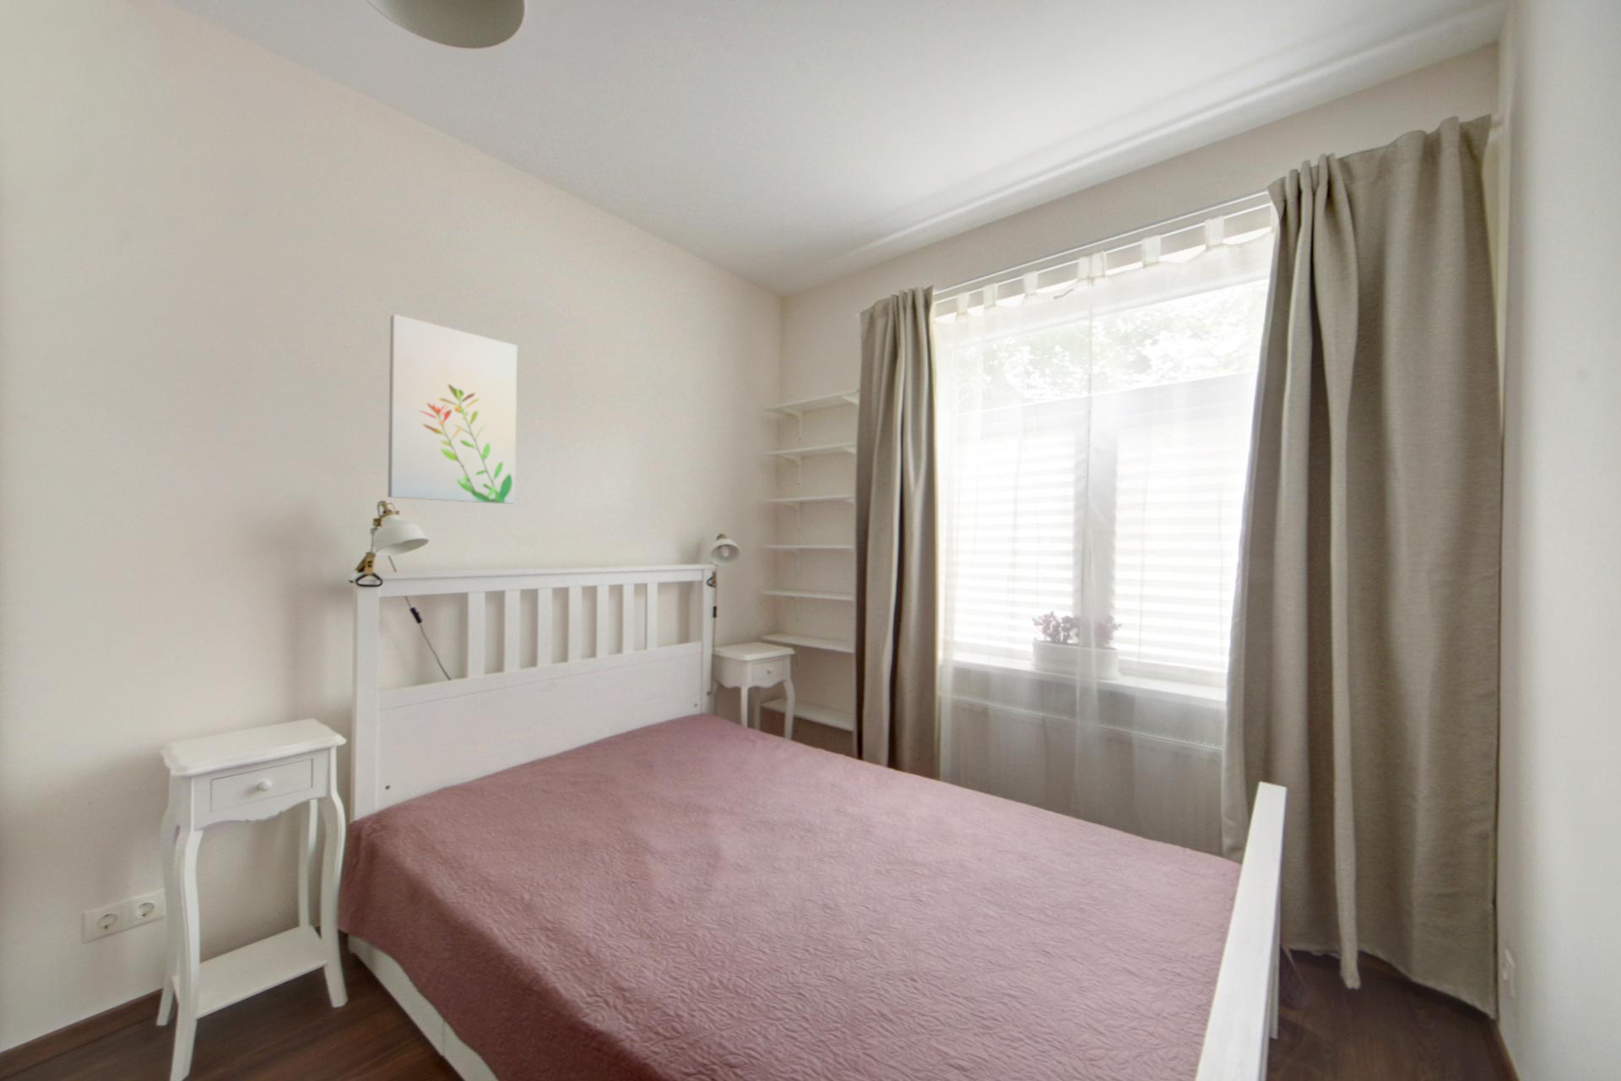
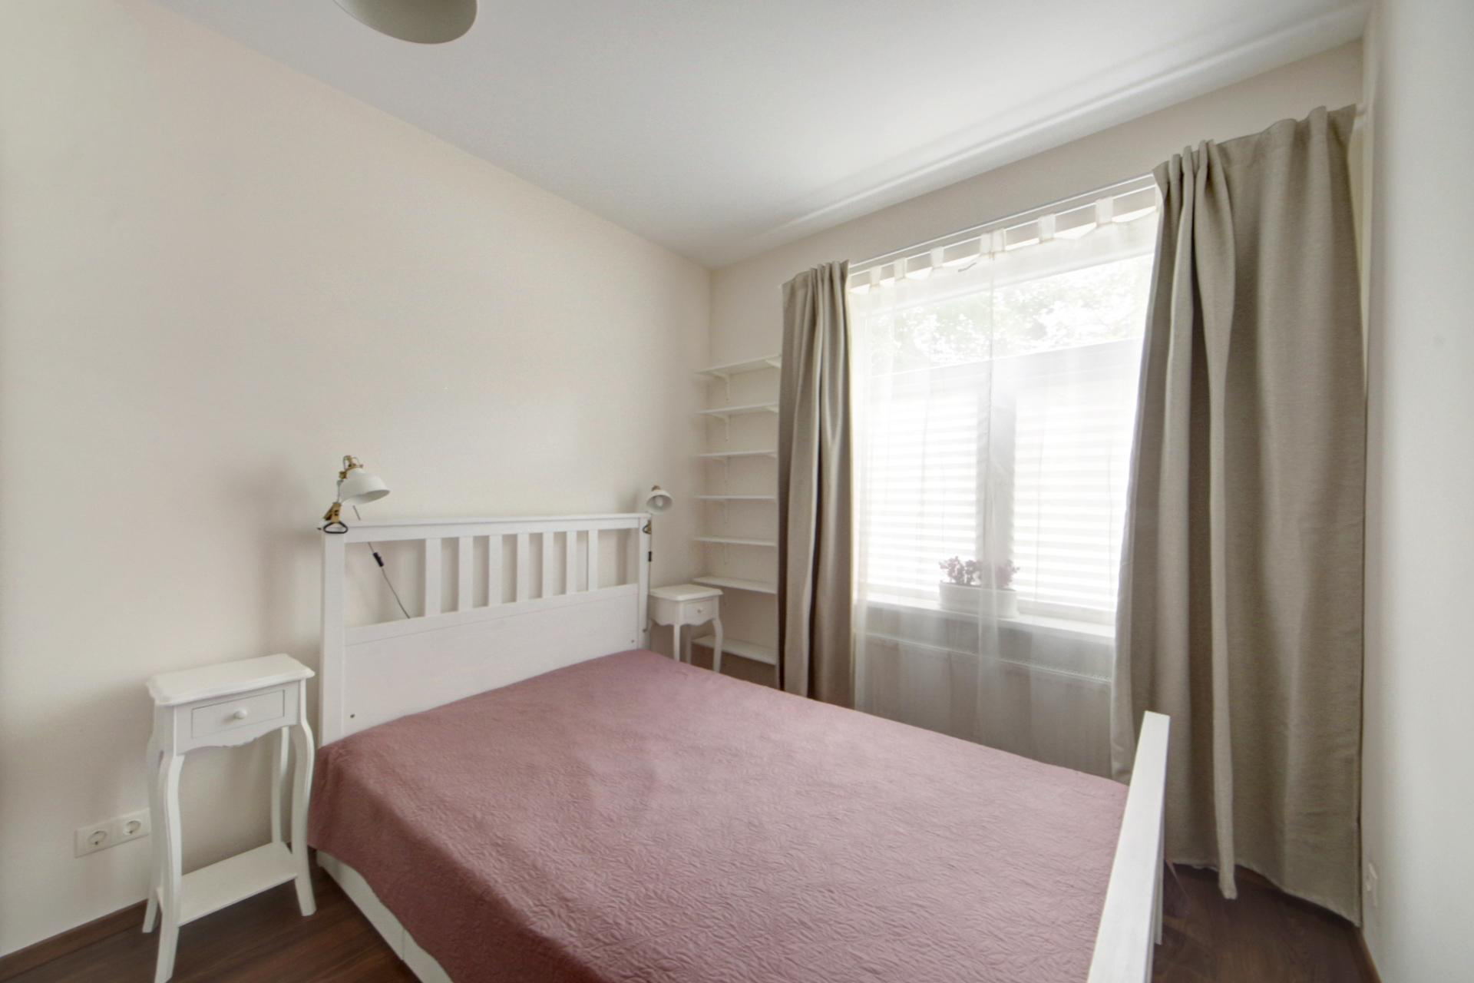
- wall art [387,314,517,504]
